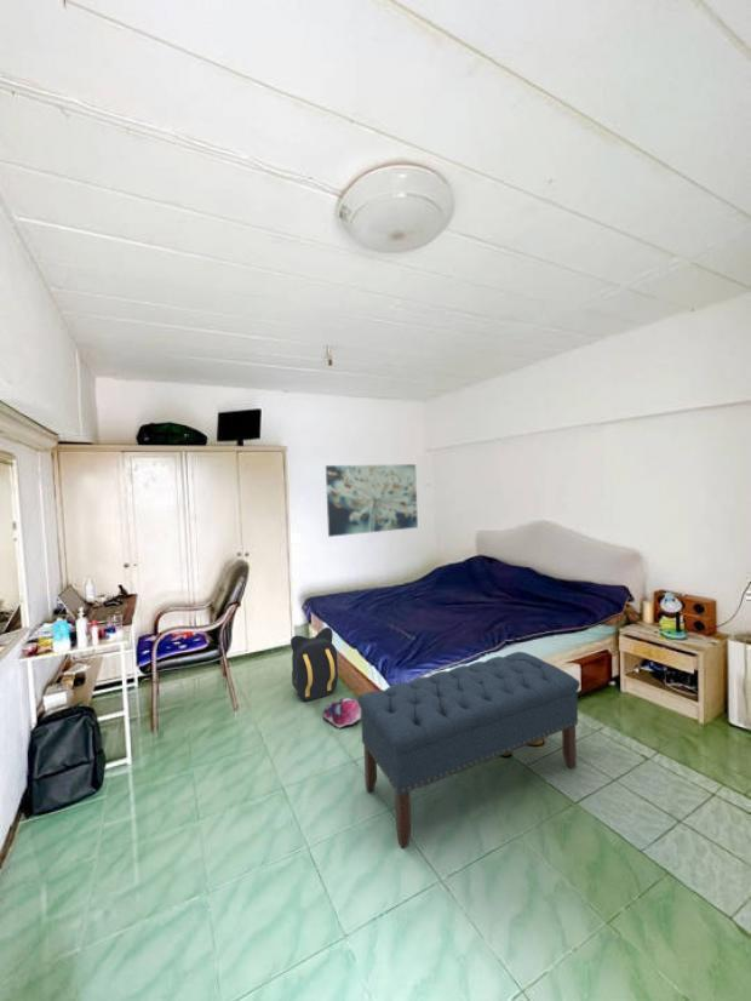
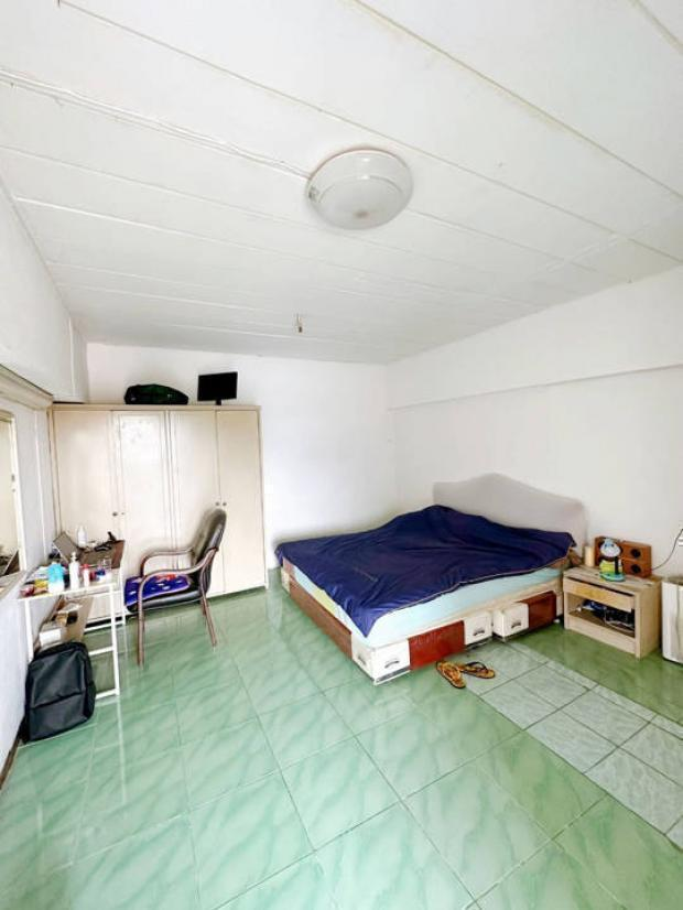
- backpack [289,627,339,702]
- bench [356,651,581,850]
- plush toy [322,697,361,730]
- wall art [325,463,419,538]
